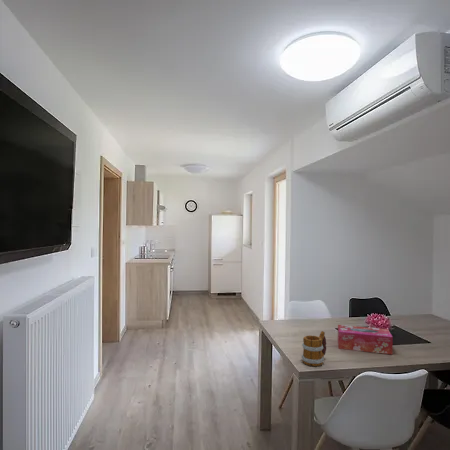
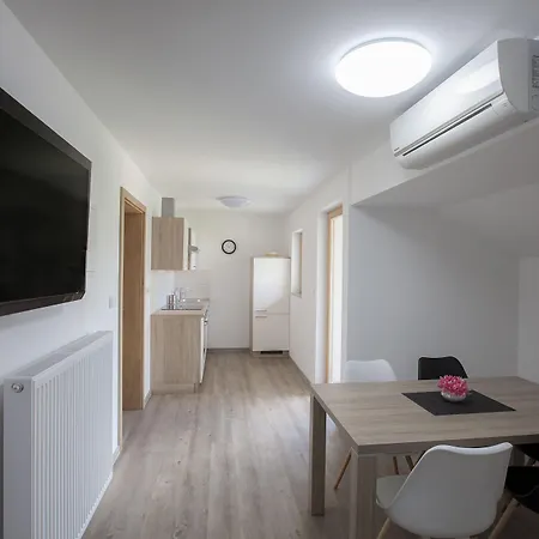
- mug [300,330,327,367]
- tissue box [337,324,394,355]
